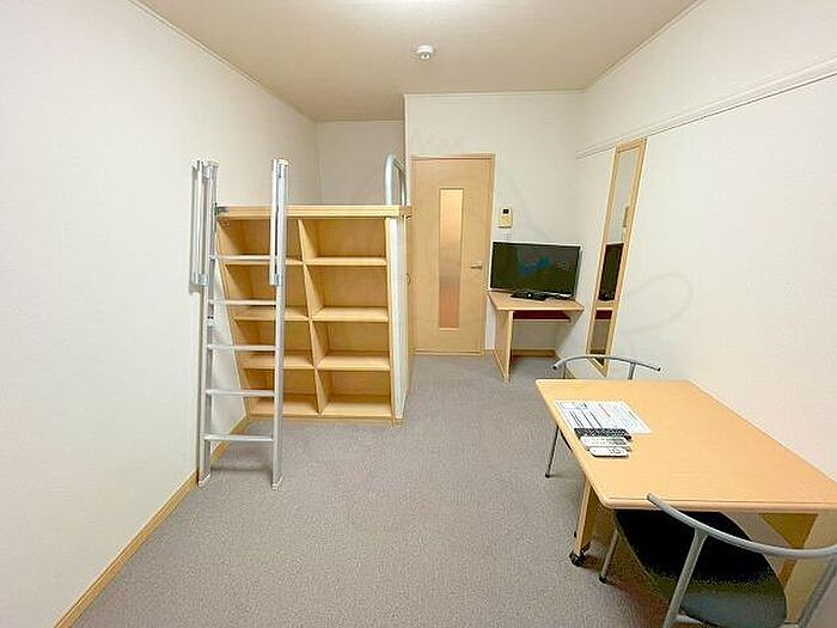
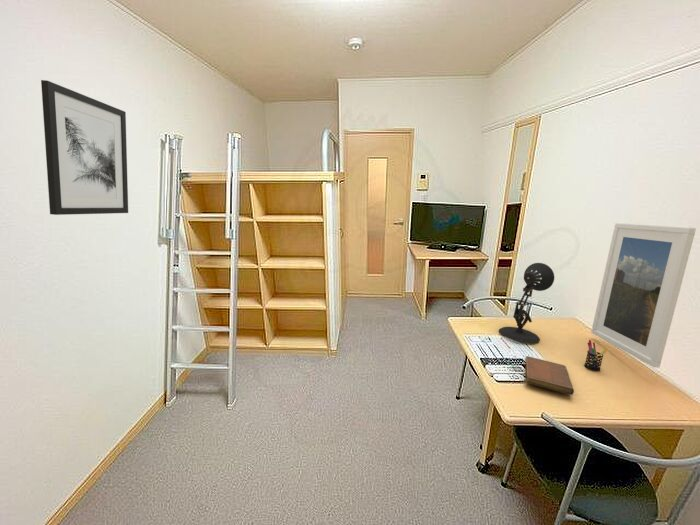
+ wall art [40,79,129,216]
+ desk lamp [498,262,555,343]
+ notebook [524,355,575,396]
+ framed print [590,222,697,369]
+ pen holder [583,339,609,372]
